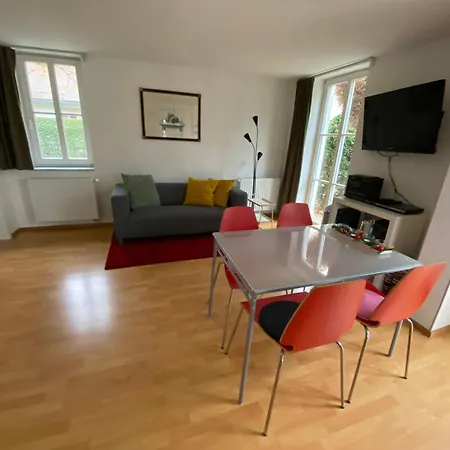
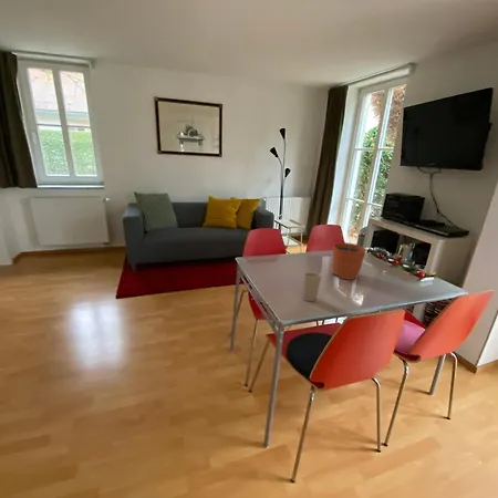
+ cup [302,271,323,302]
+ plant pot [331,230,367,281]
